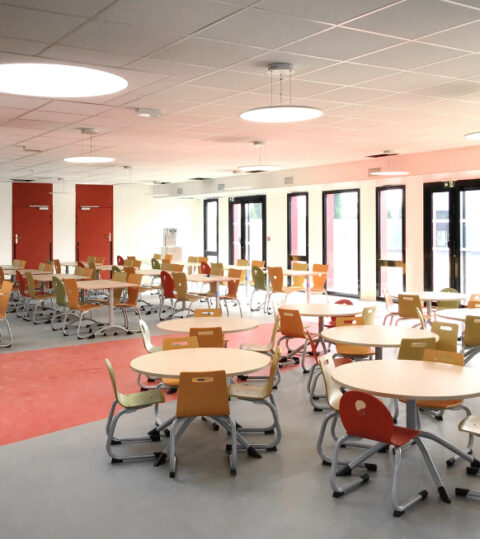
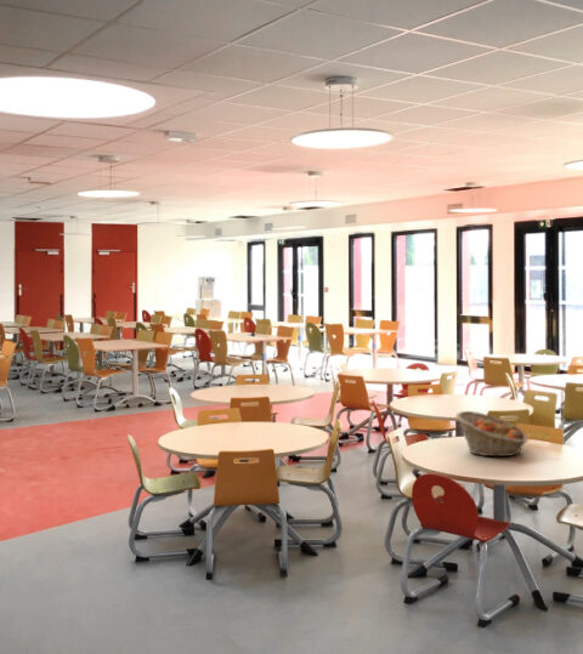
+ fruit basket [455,410,528,457]
